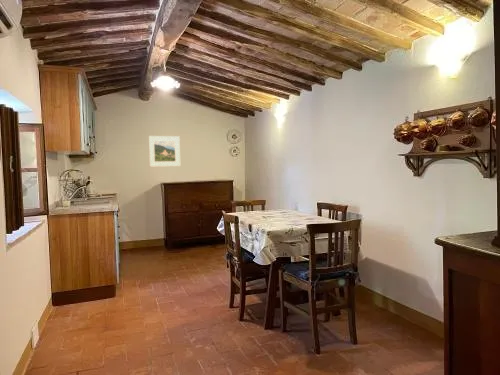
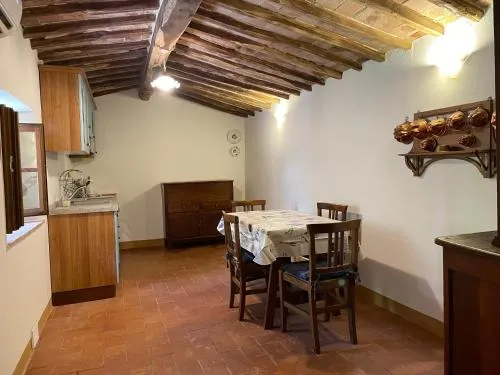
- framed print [148,135,181,168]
